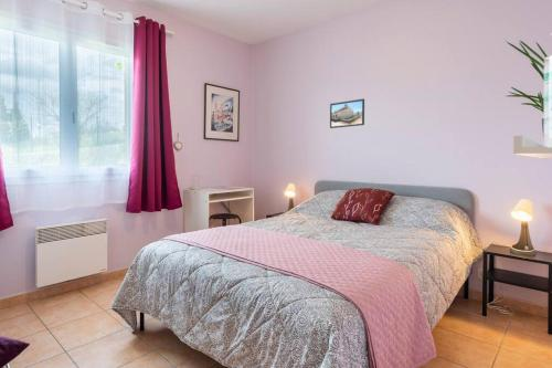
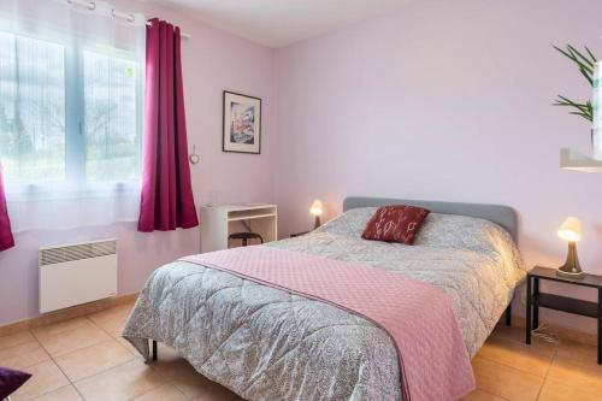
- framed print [329,97,365,129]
